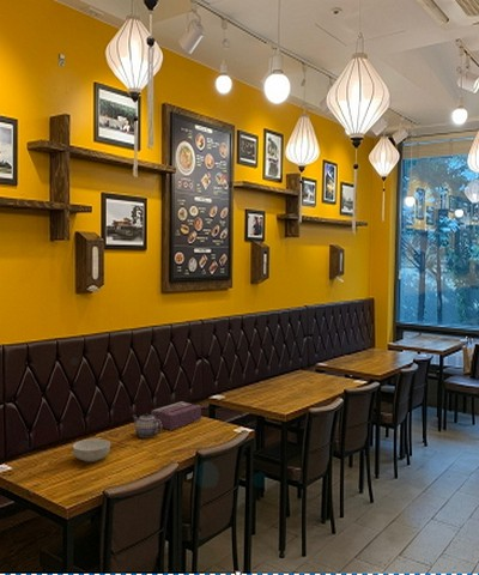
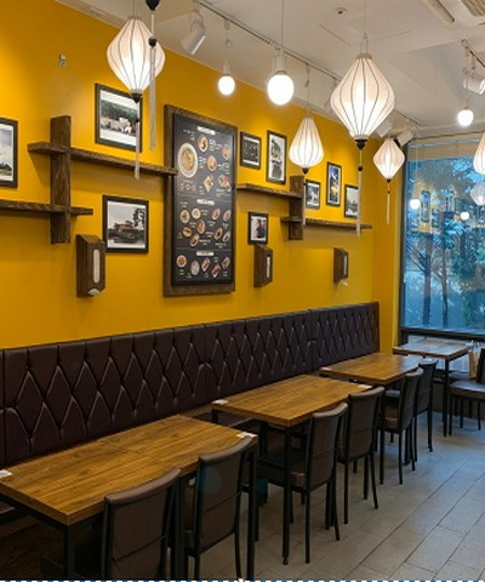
- teapot [132,412,163,438]
- tissue box [150,400,202,431]
- cereal bowl [72,437,111,462]
